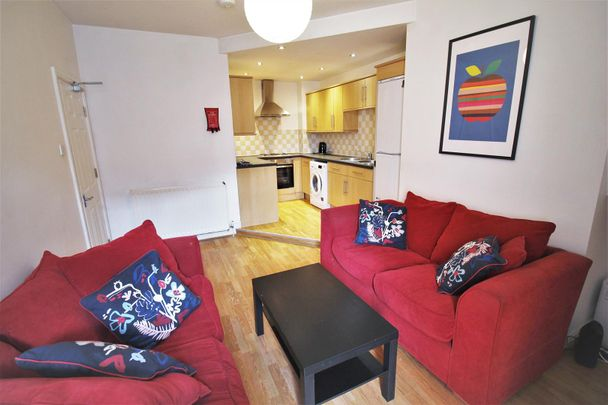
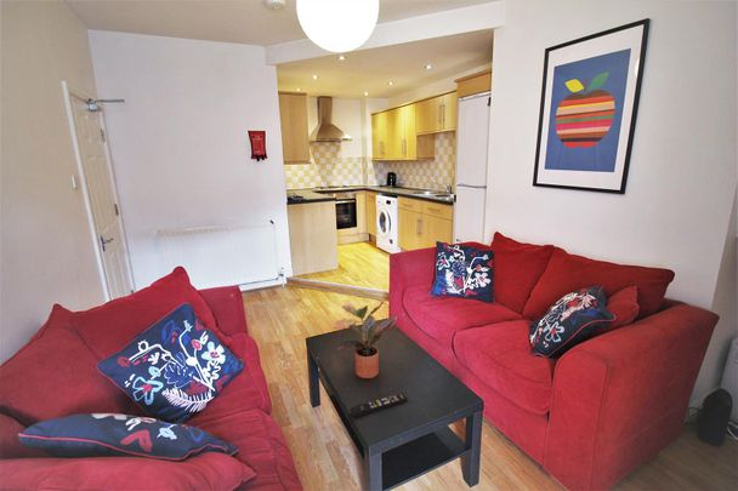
+ remote control [348,392,409,418]
+ potted plant [333,301,398,379]
